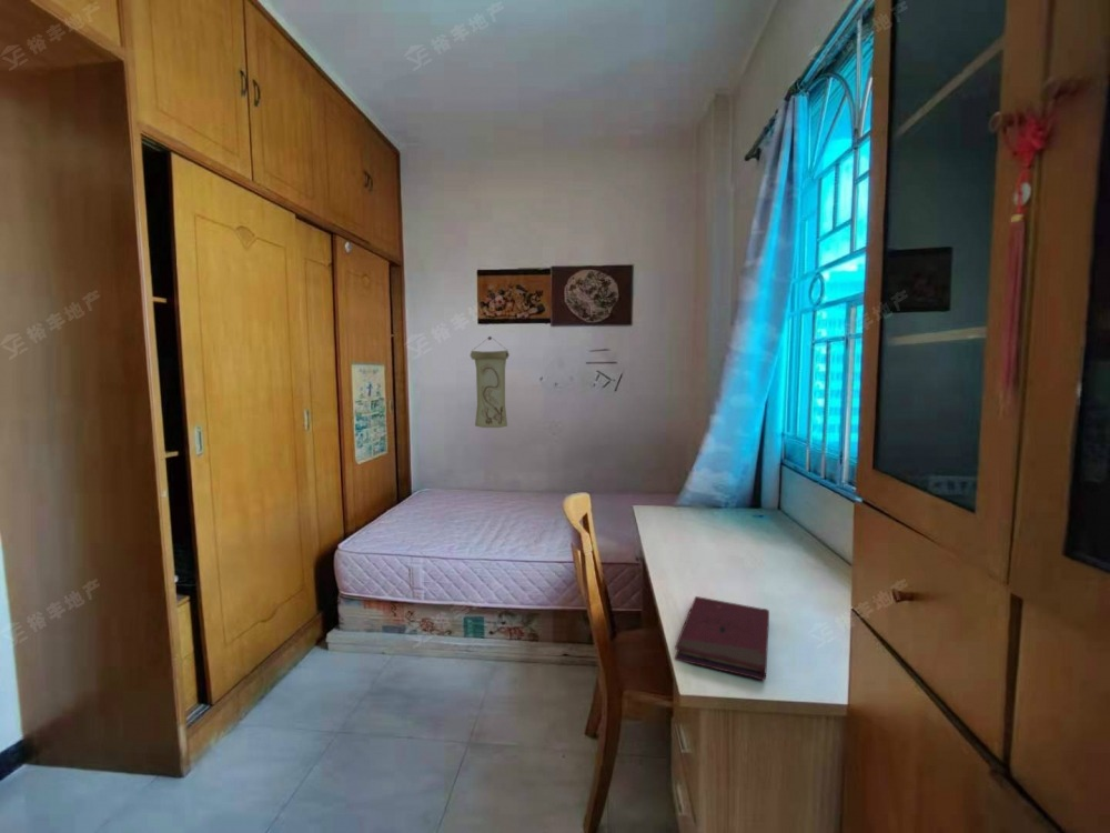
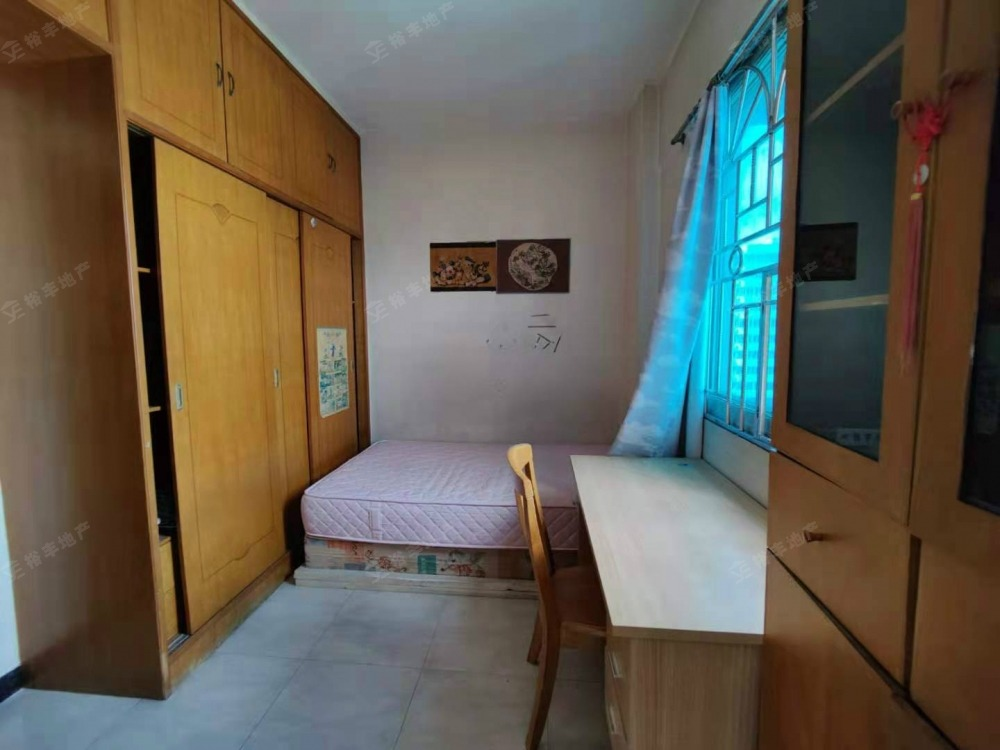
- book [674,595,770,681]
- wall scroll [470,335,511,429]
